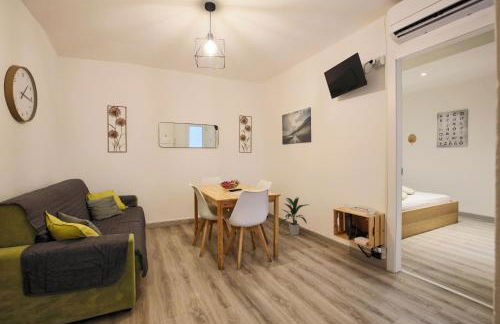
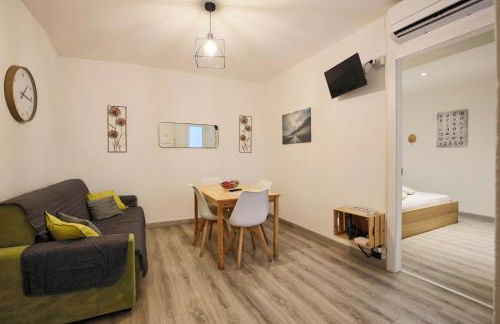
- indoor plant [278,196,309,236]
